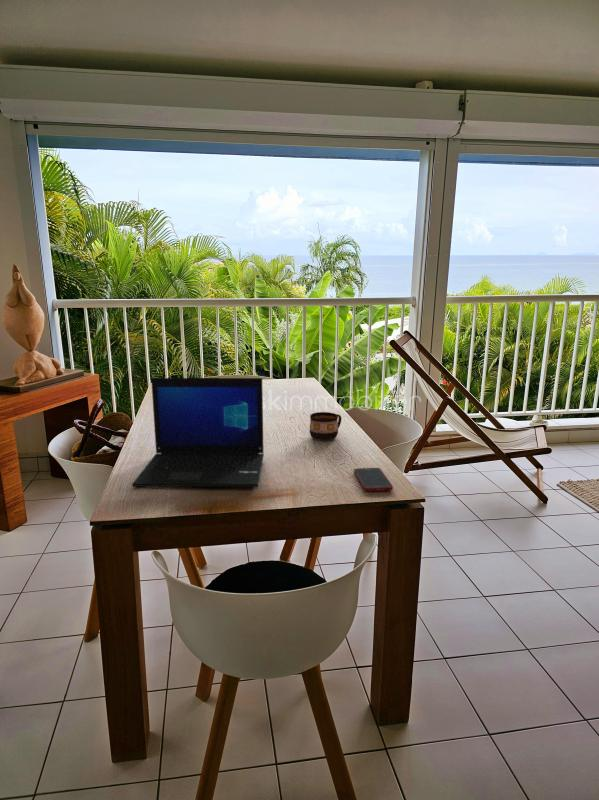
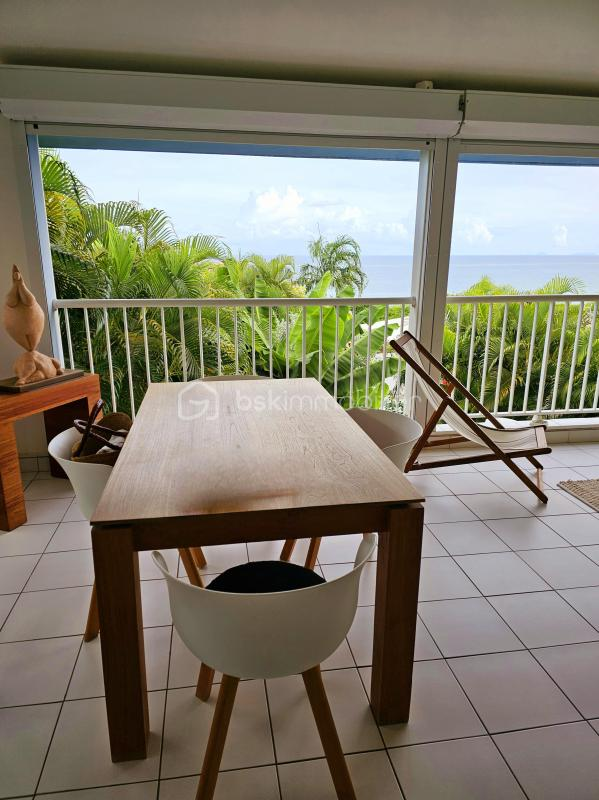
- cell phone [353,467,394,492]
- cup [309,411,342,441]
- laptop [131,377,265,488]
